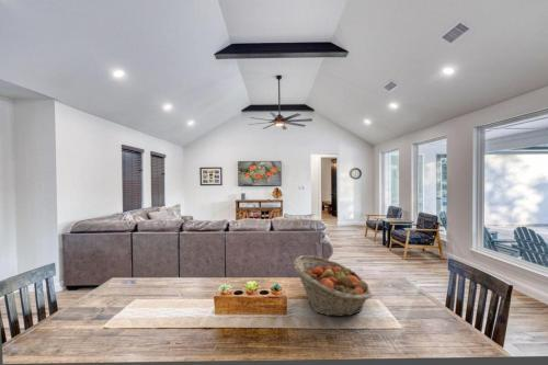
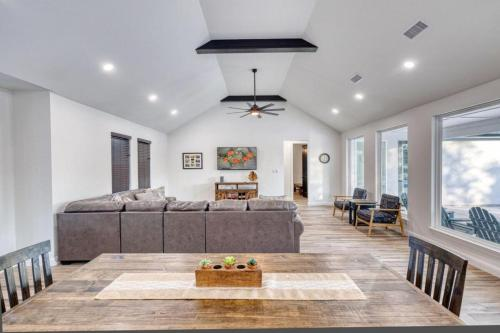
- fruit basket [293,254,374,318]
